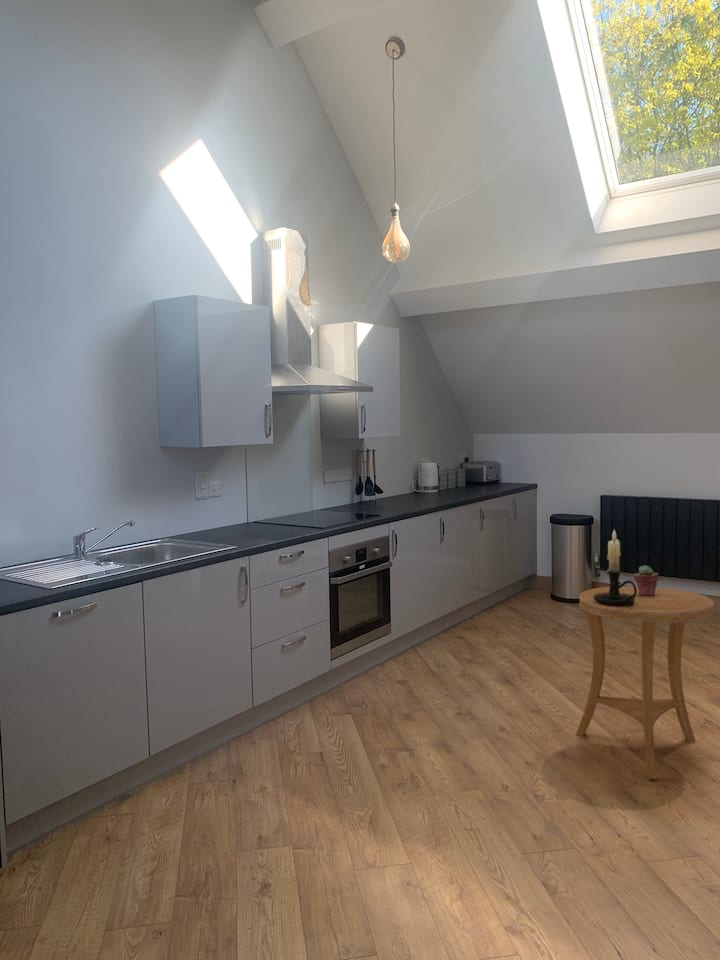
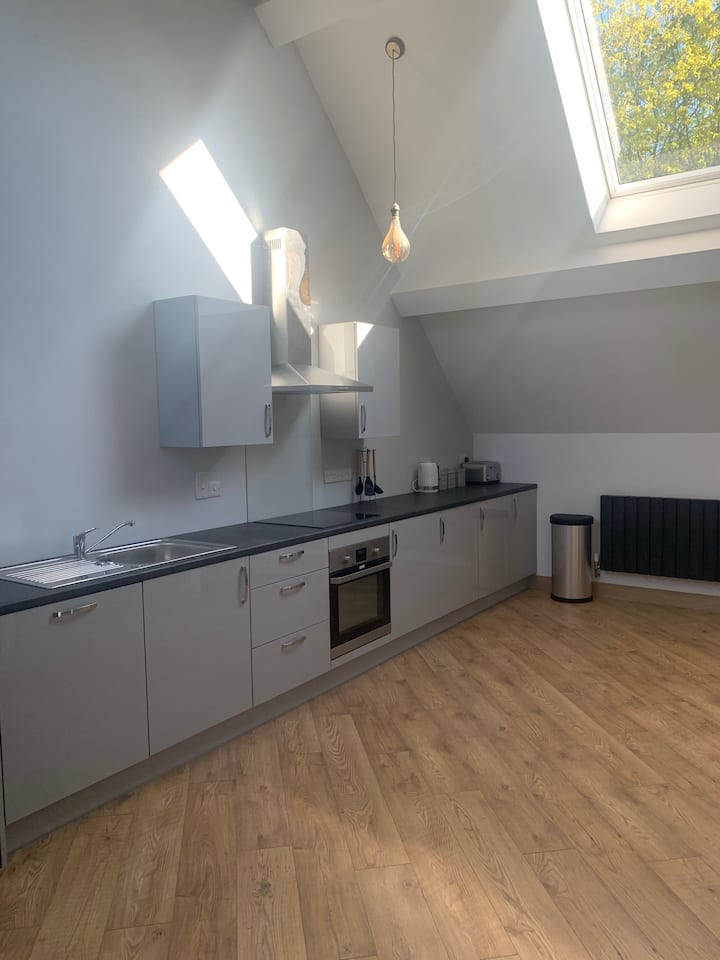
- candle holder [594,529,637,607]
- side table [575,585,715,780]
- potted succulent [633,564,659,596]
